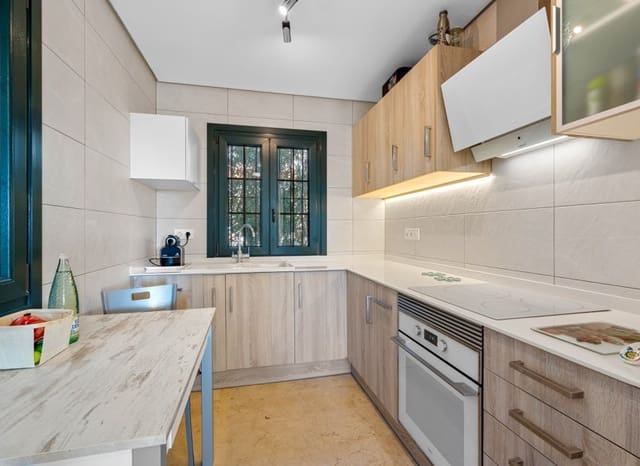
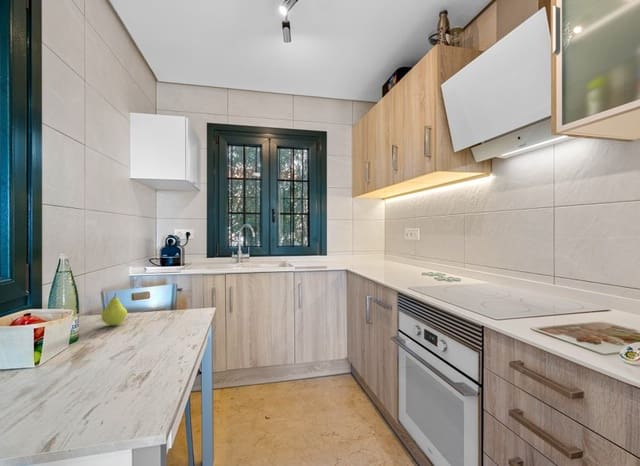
+ fruit [100,292,128,326]
